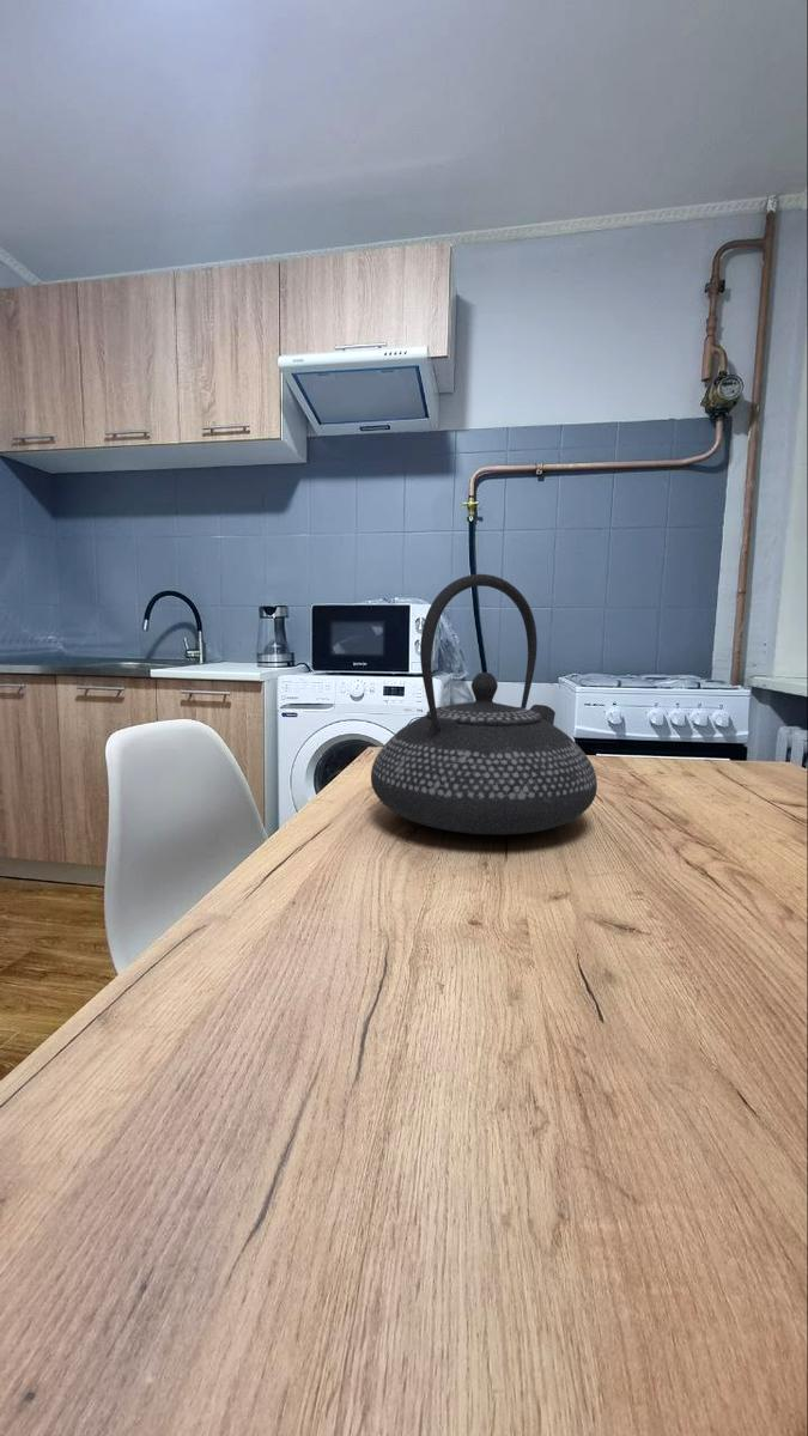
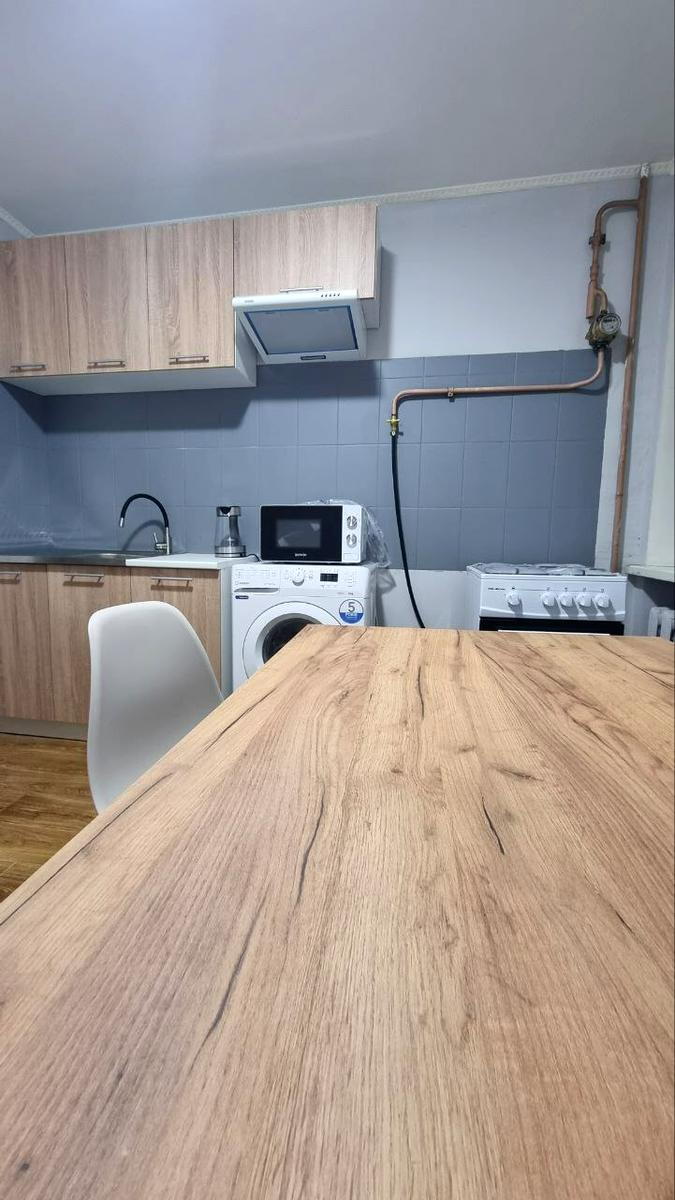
- teapot [370,573,599,835]
